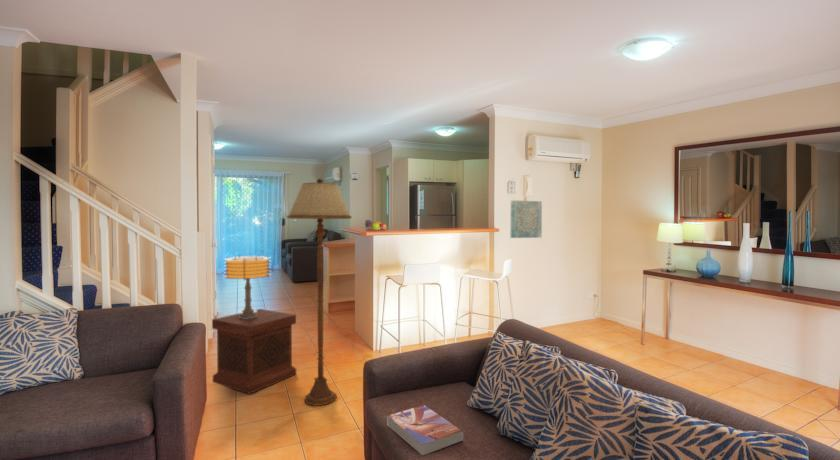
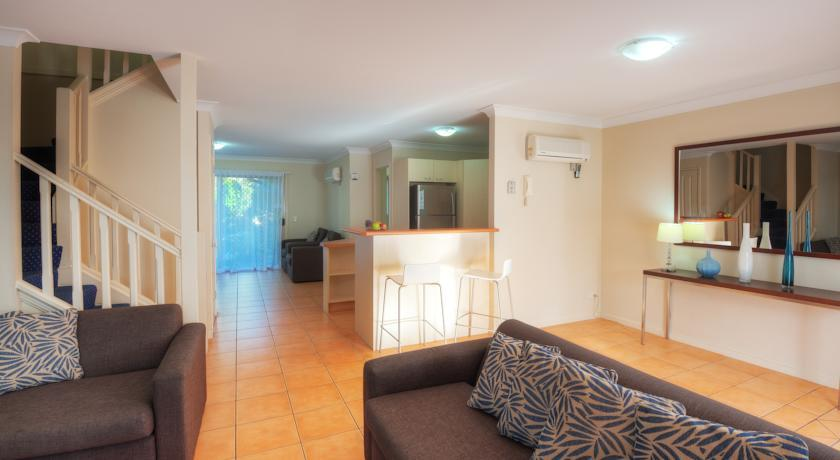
- wall art [509,199,543,239]
- floor lamp [286,178,352,407]
- side table [211,308,297,395]
- table lamp [223,253,272,319]
- textbook [386,404,464,457]
